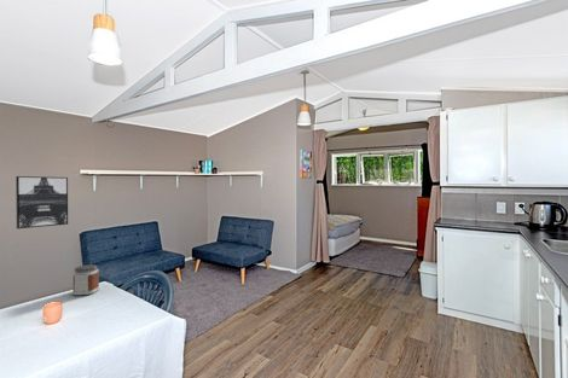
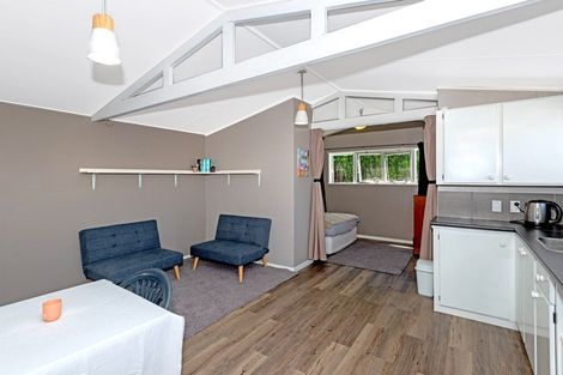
- jar [71,263,100,296]
- wall art [15,175,69,229]
